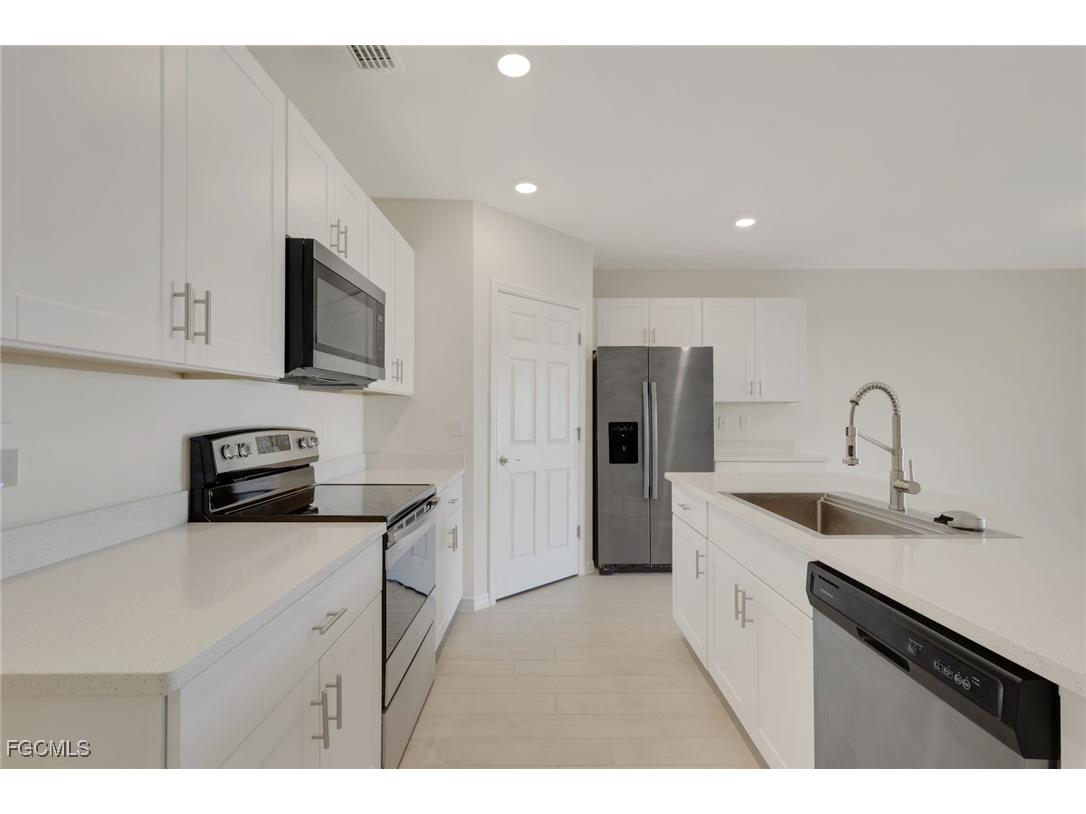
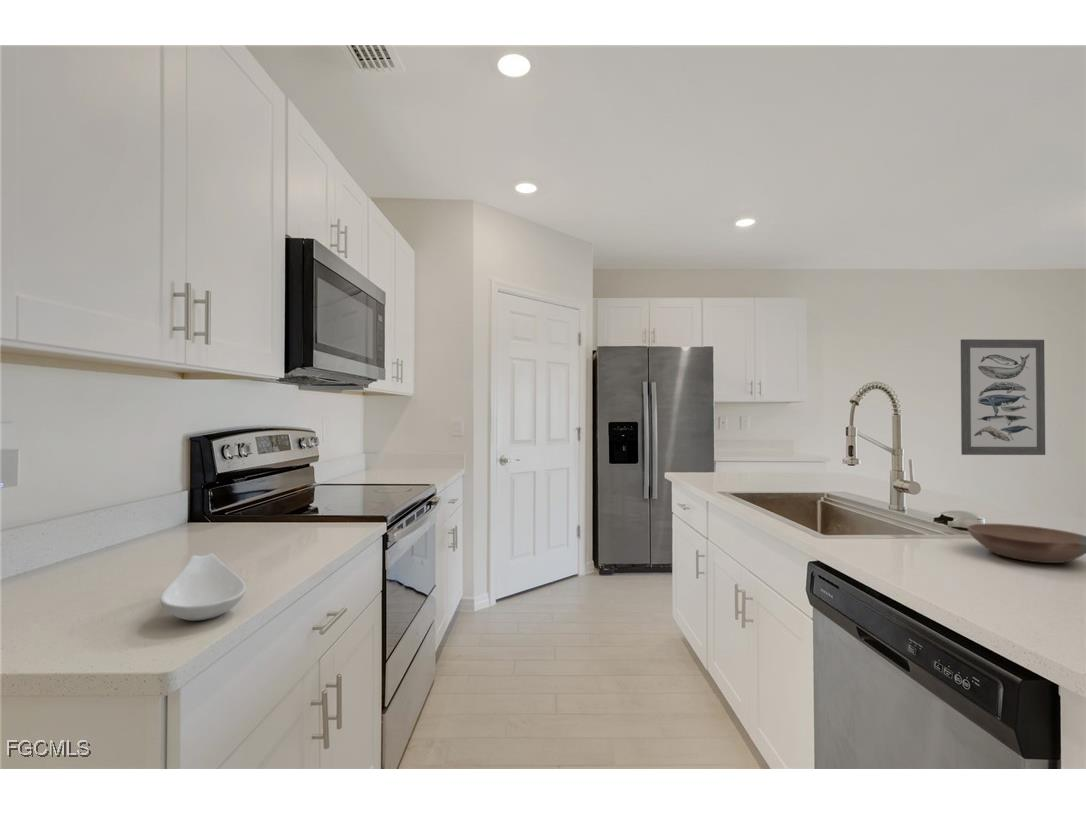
+ spoon rest [159,552,247,622]
+ wall art [960,338,1046,456]
+ bowl [966,523,1086,564]
